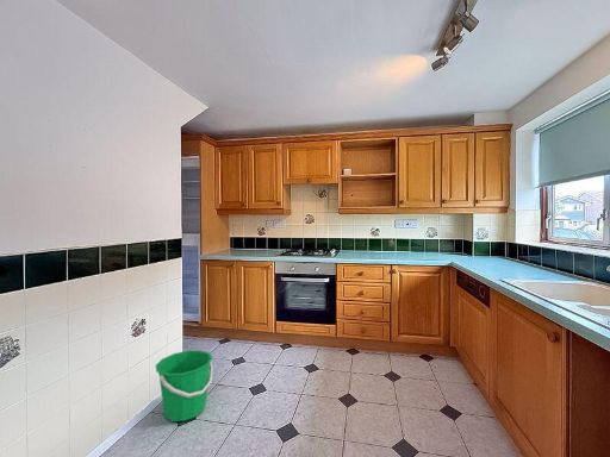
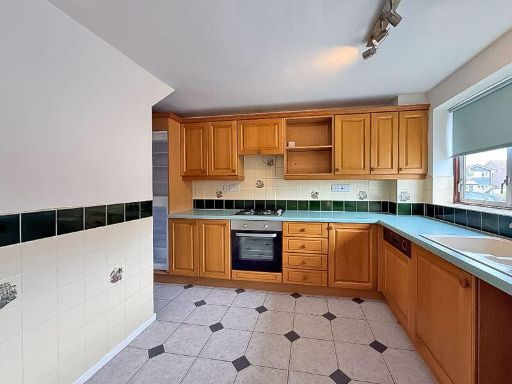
- bucket [155,349,214,422]
